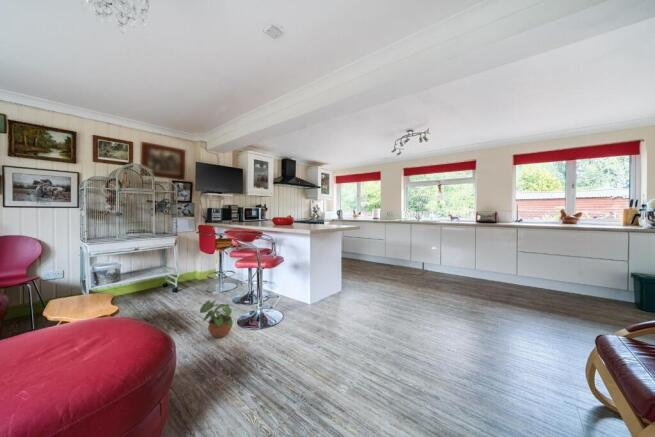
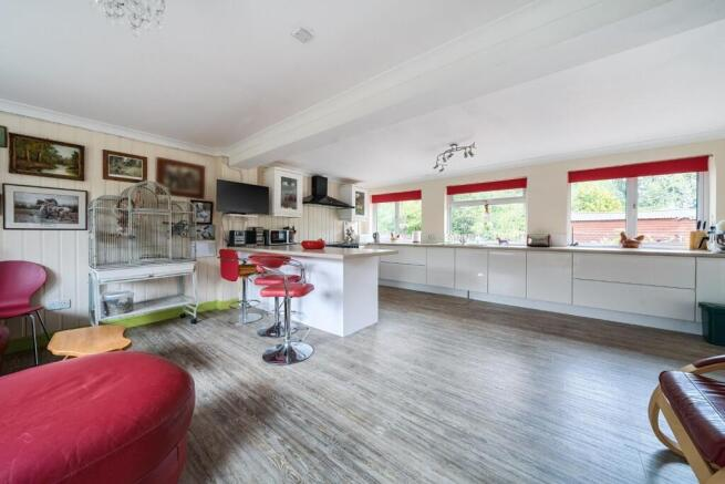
- potted plant [199,299,234,339]
